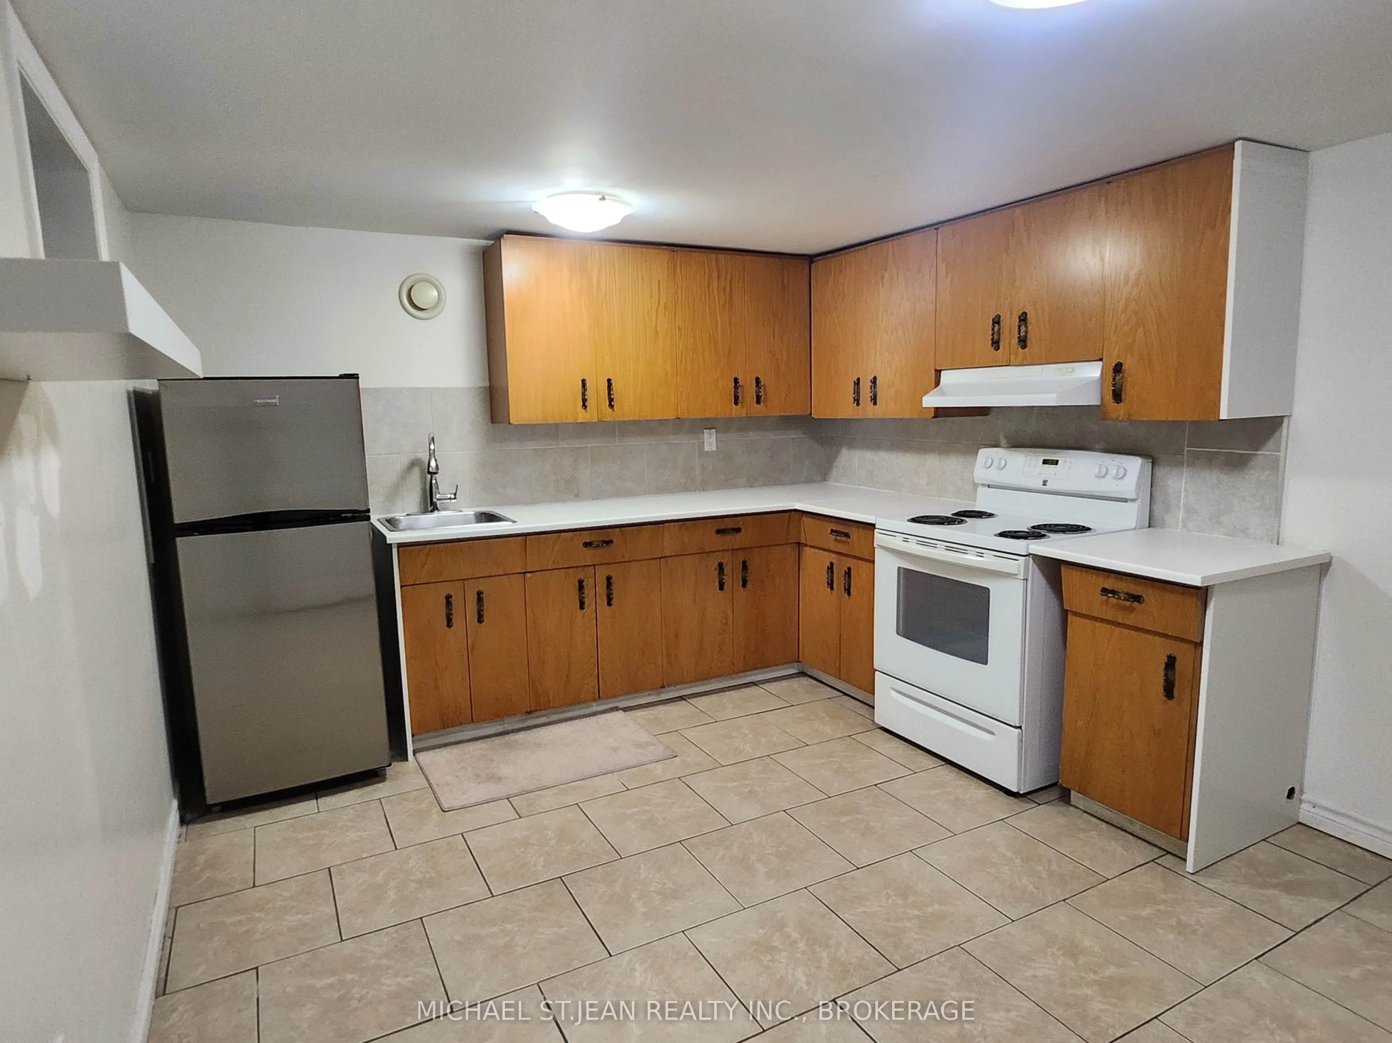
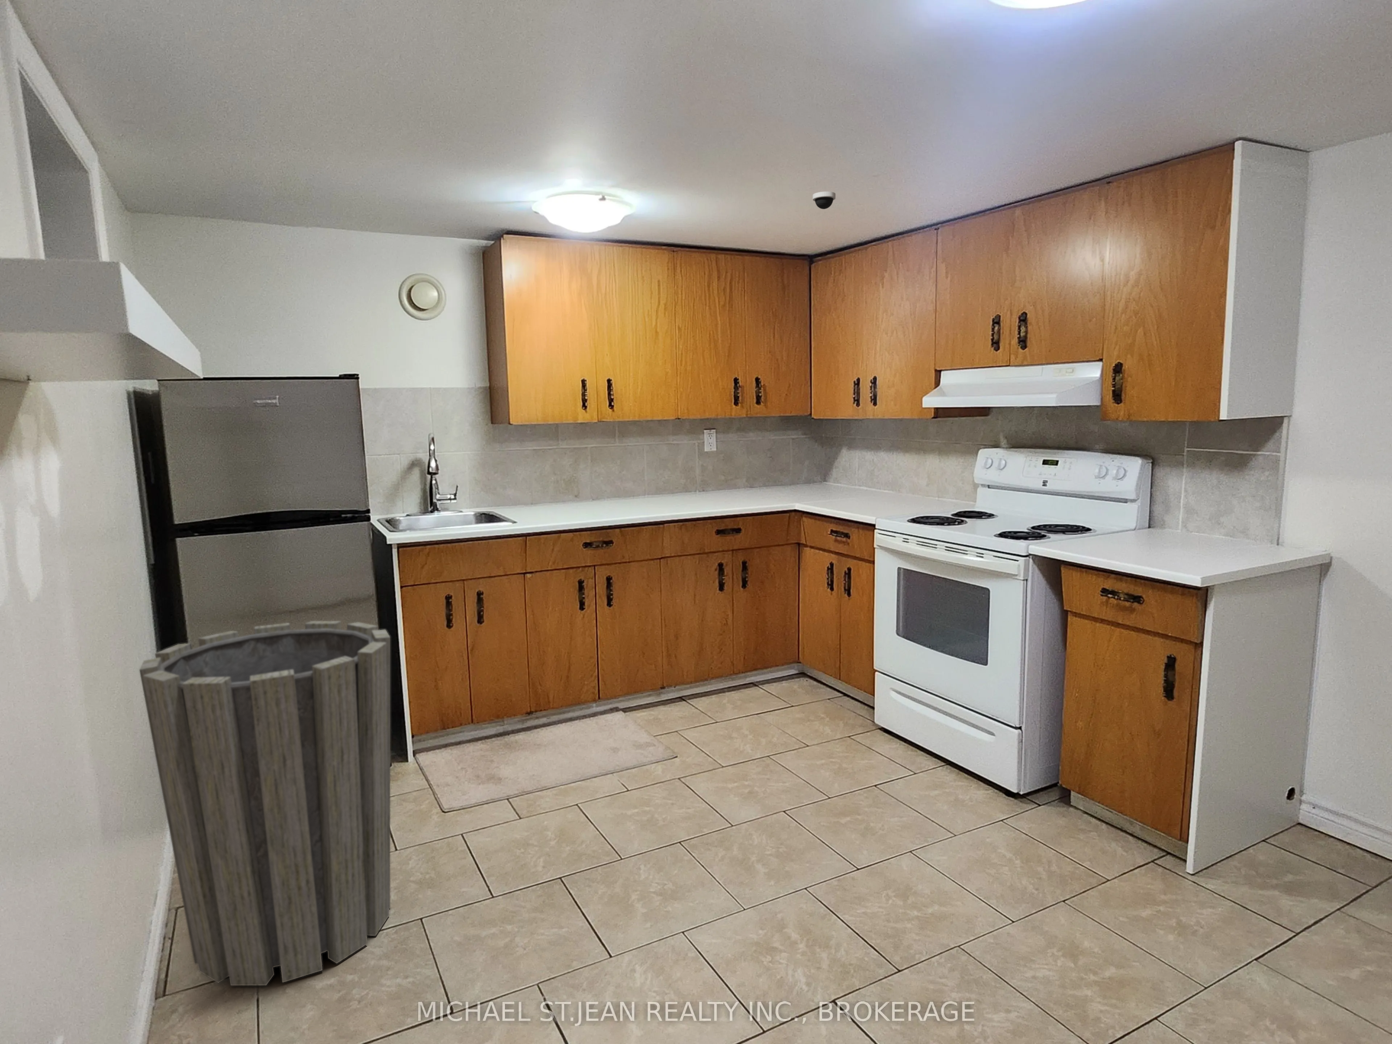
+ dome security camera [812,191,836,209]
+ trash can [139,621,391,986]
